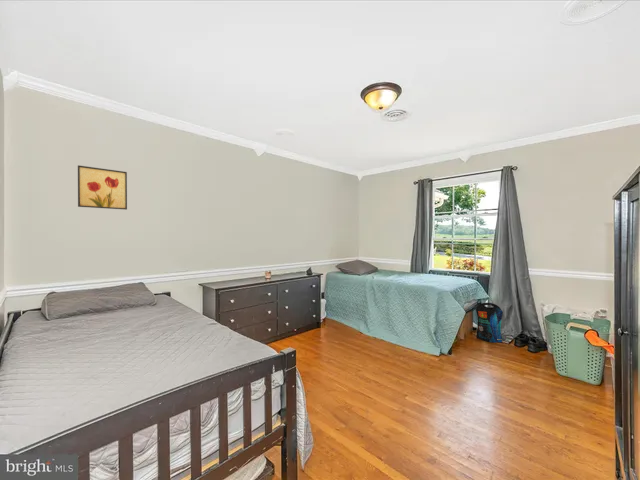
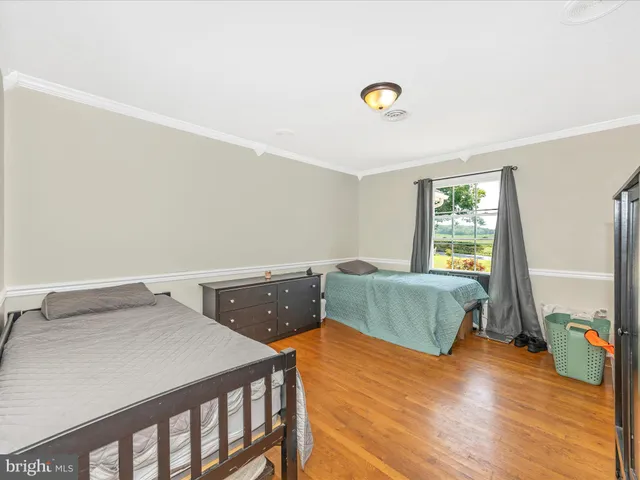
- pouch [475,302,504,344]
- wall art [77,164,128,211]
